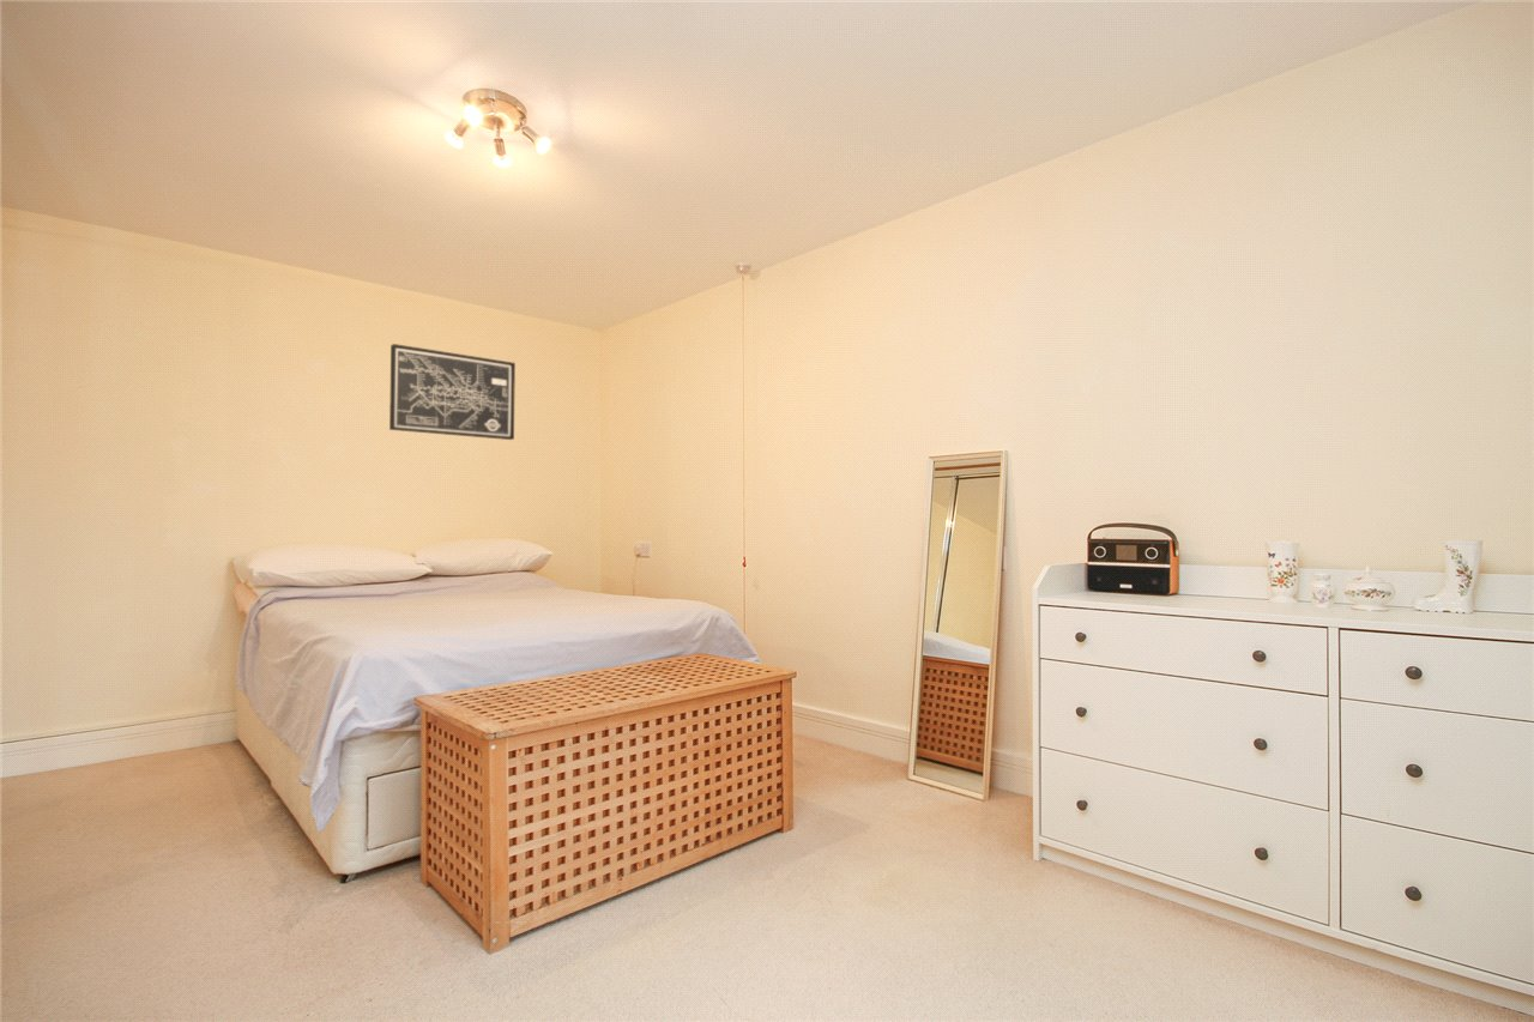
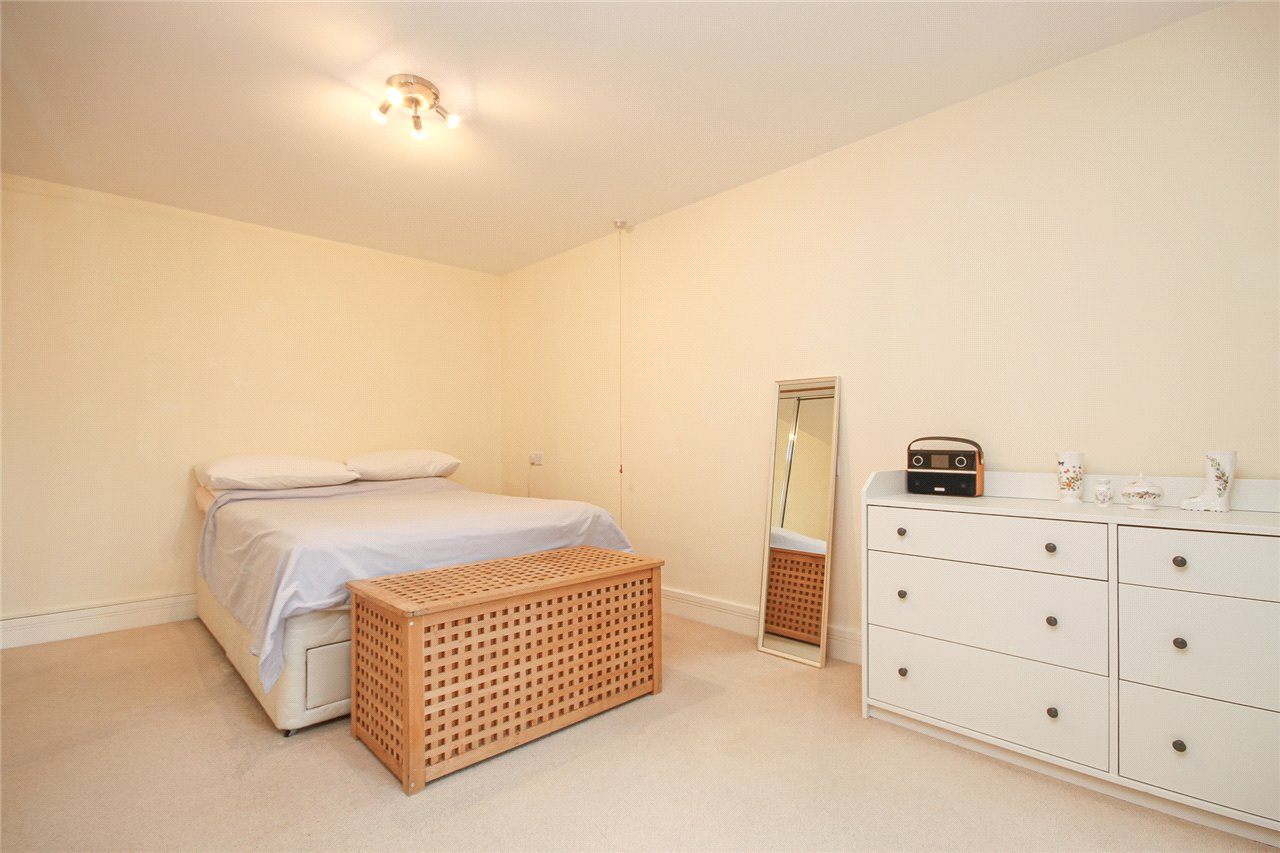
- wall art [388,343,517,441]
